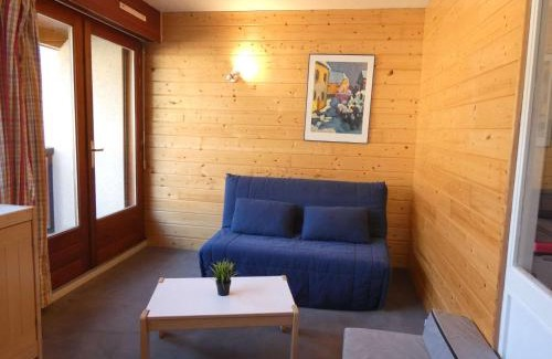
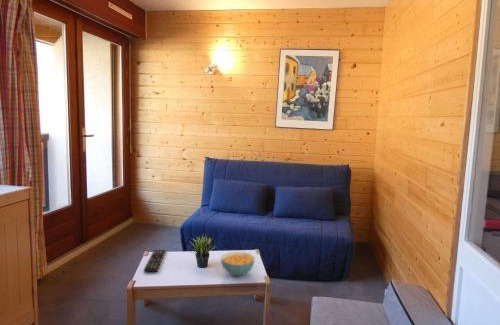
+ cereal bowl [220,251,256,277]
+ remote control [143,249,166,273]
